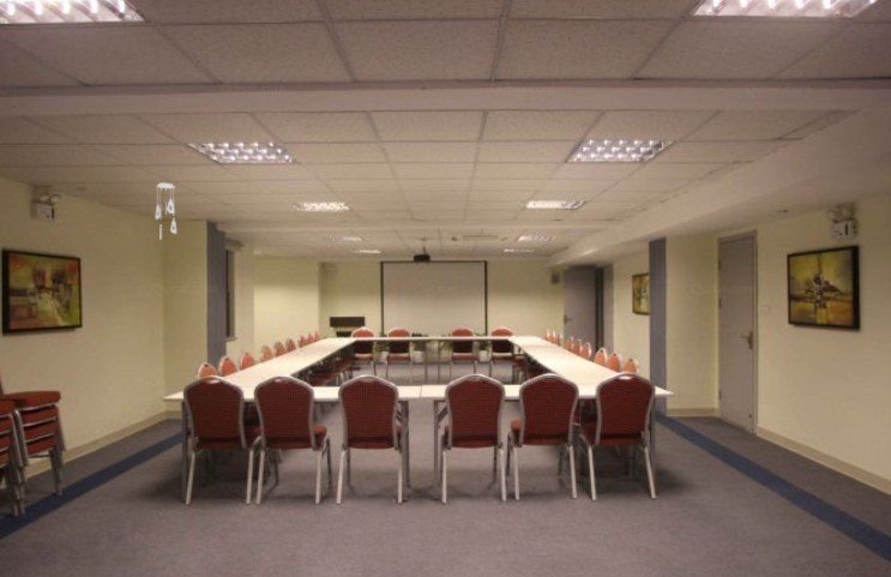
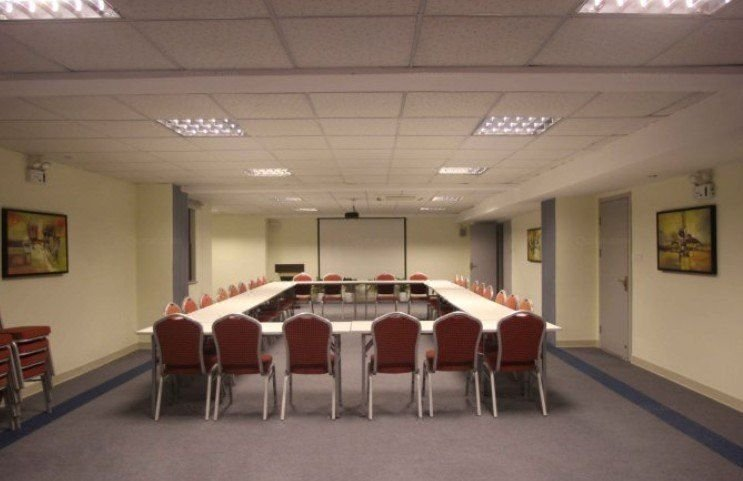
- ceiling light fixture [155,182,177,240]
